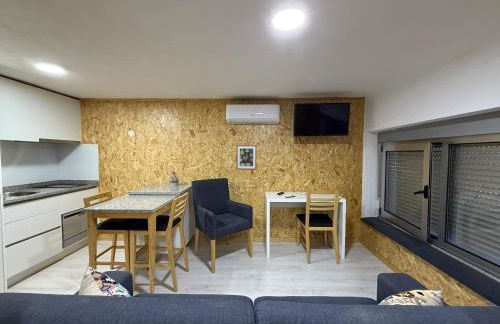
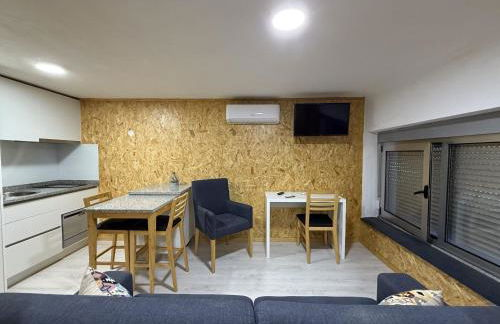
- wall art [235,144,258,171]
